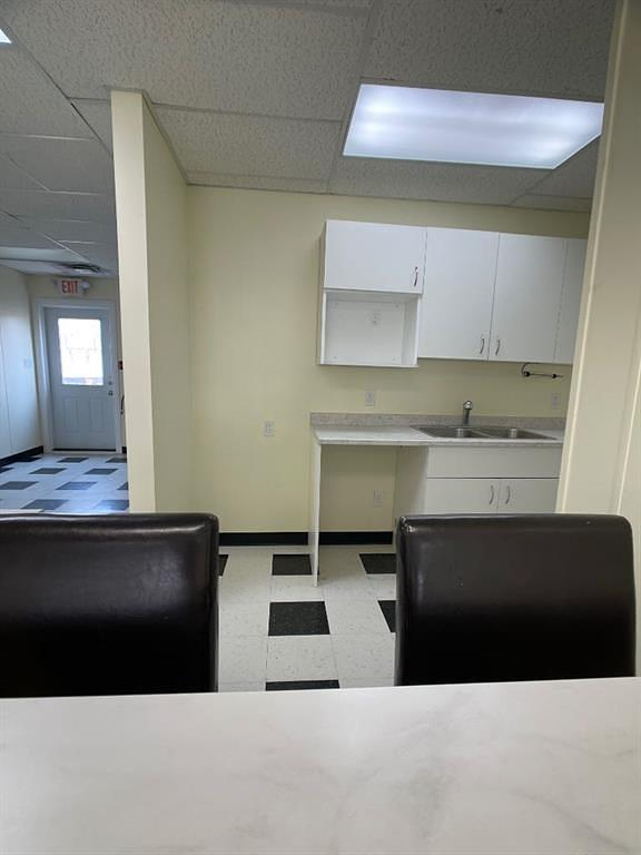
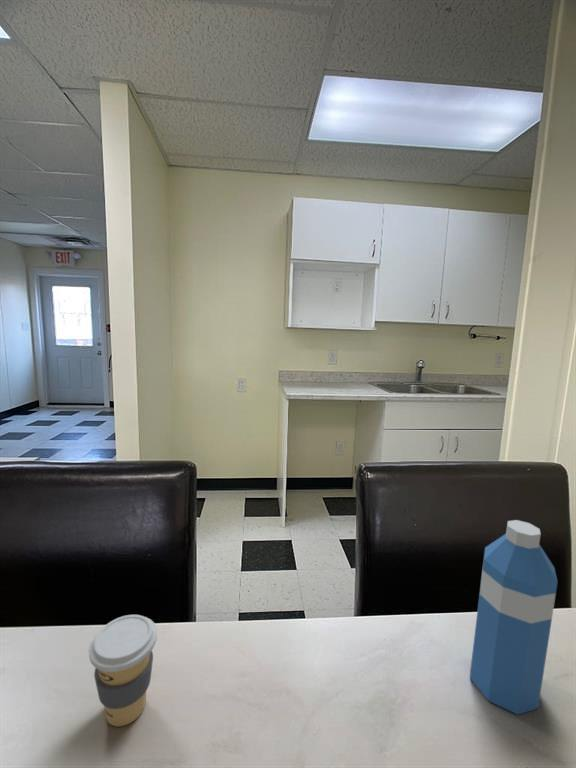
+ water bottle [469,519,558,716]
+ coffee cup [88,614,158,727]
